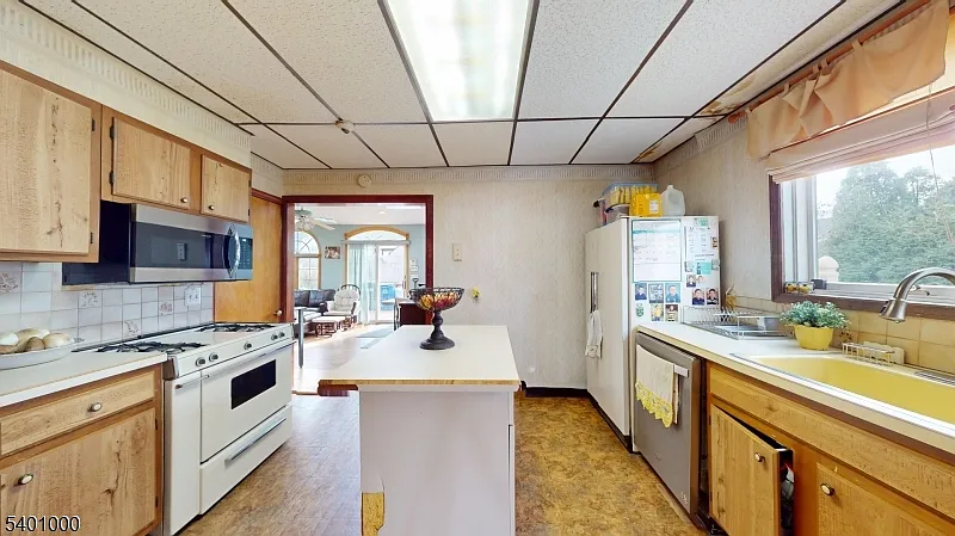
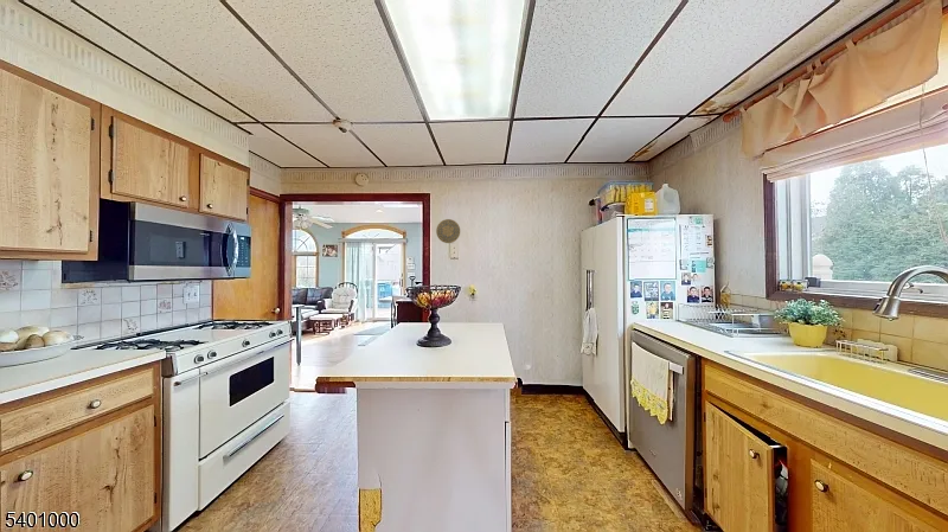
+ decorative plate [435,218,461,244]
